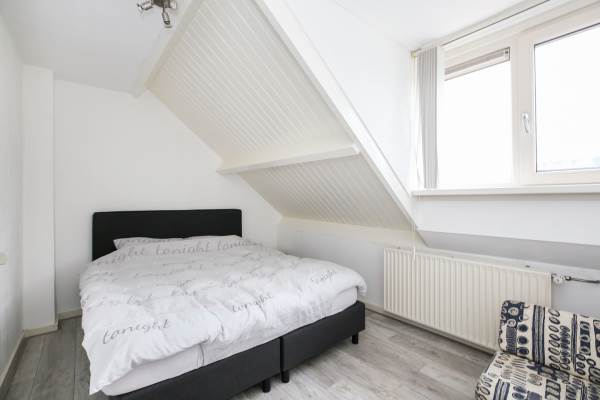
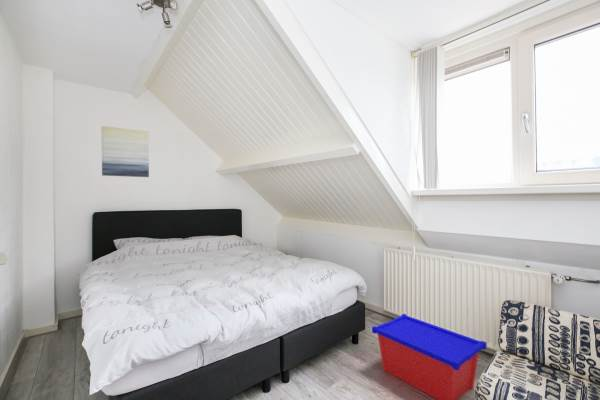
+ wall art [101,125,150,178]
+ storage bin [371,313,487,400]
